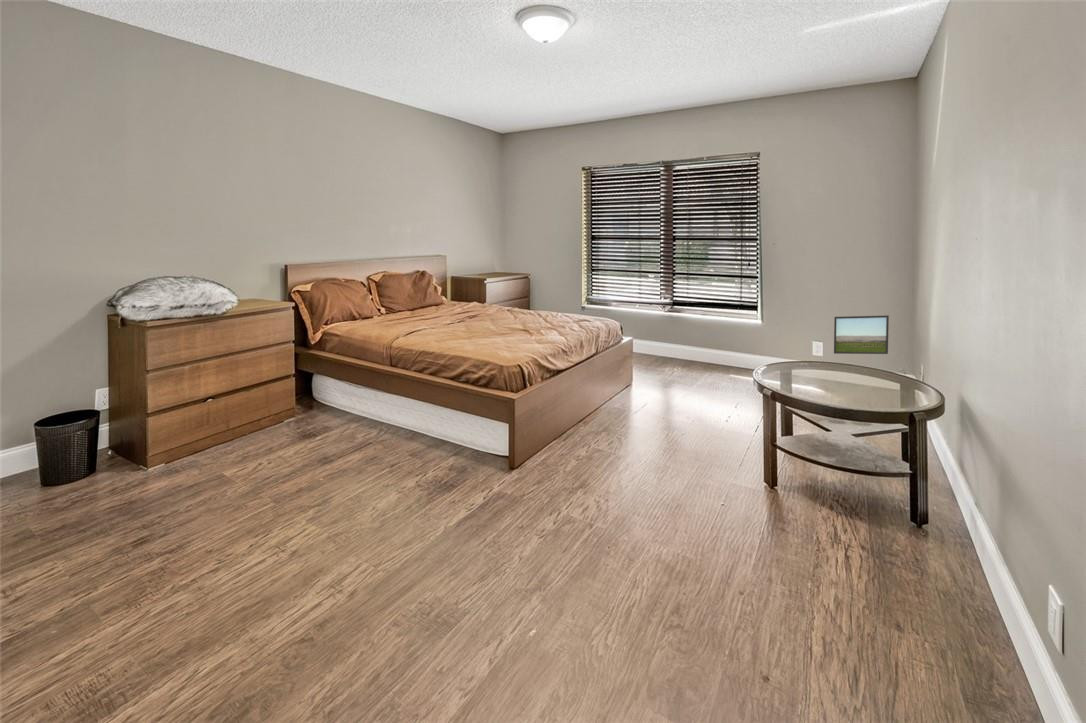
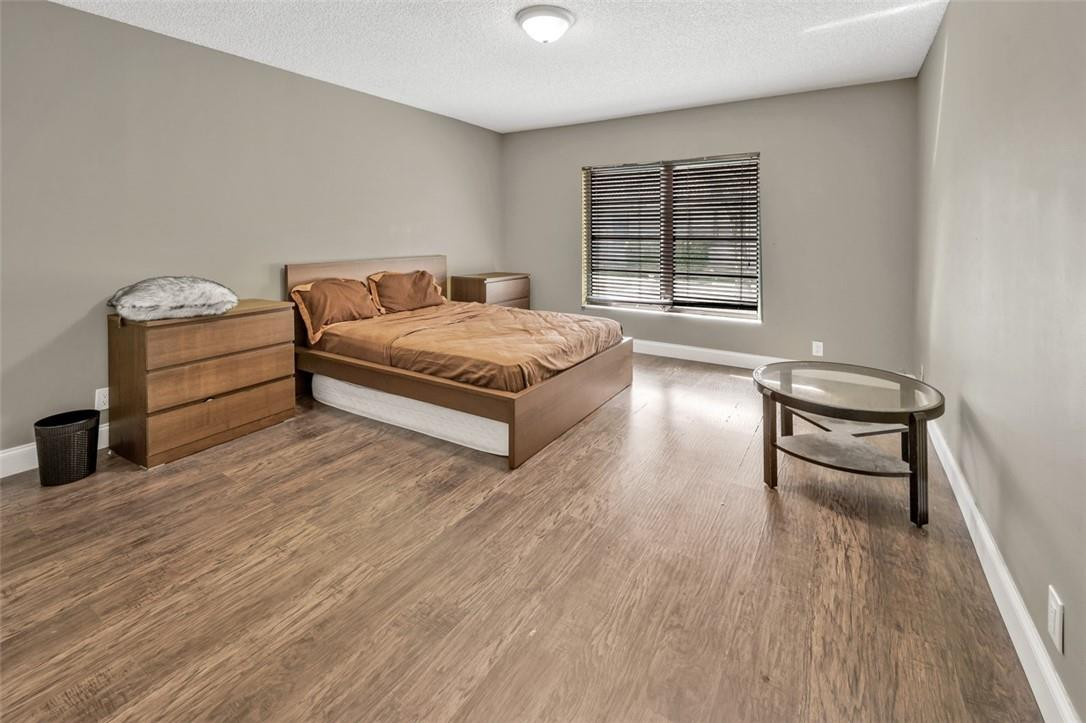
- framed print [833,314,890,355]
